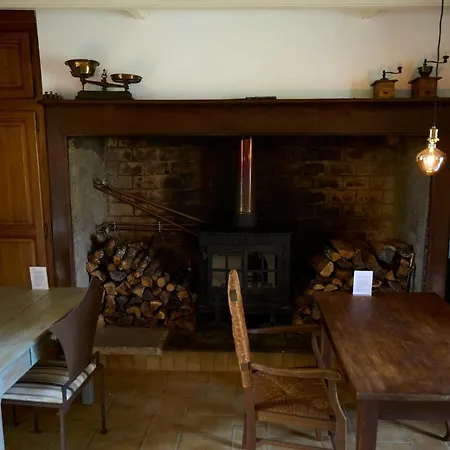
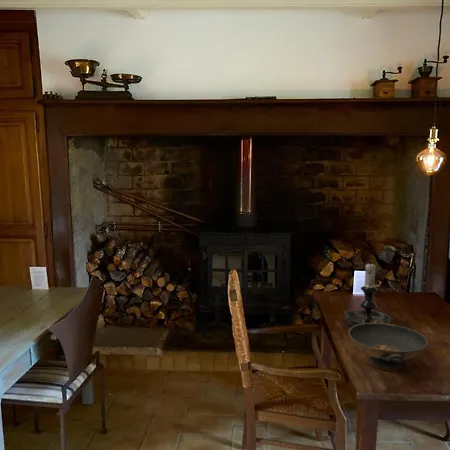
+ candle holder [343,259,392,326]
+ decorative bowl [347,319,429,372]
